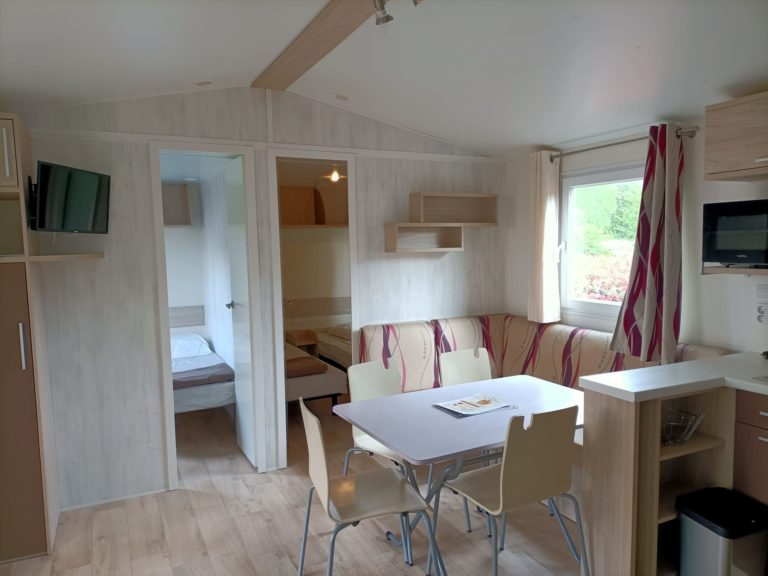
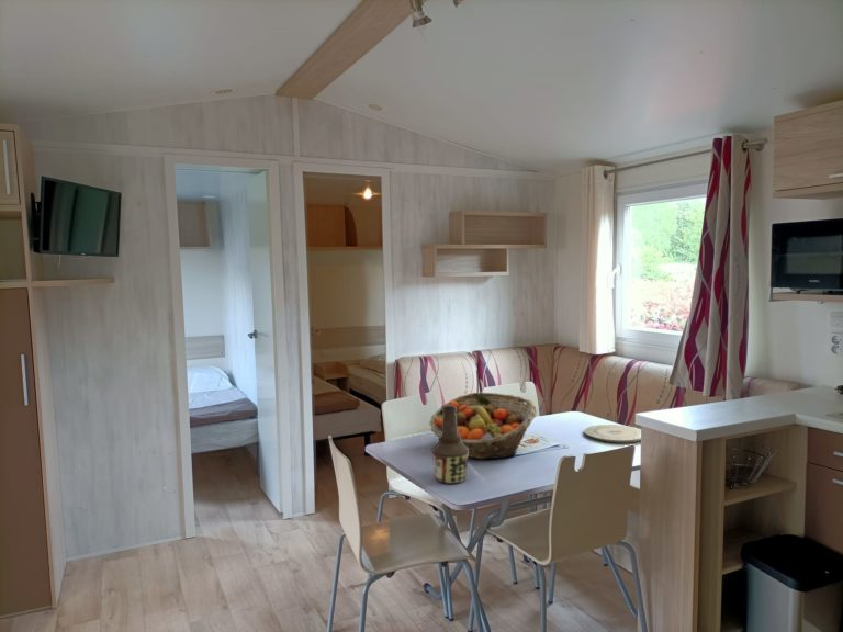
+ fruit basket [428,392,538,460]
+ bottle [430,405,469,485]
+ plate [583,424,642,444]
